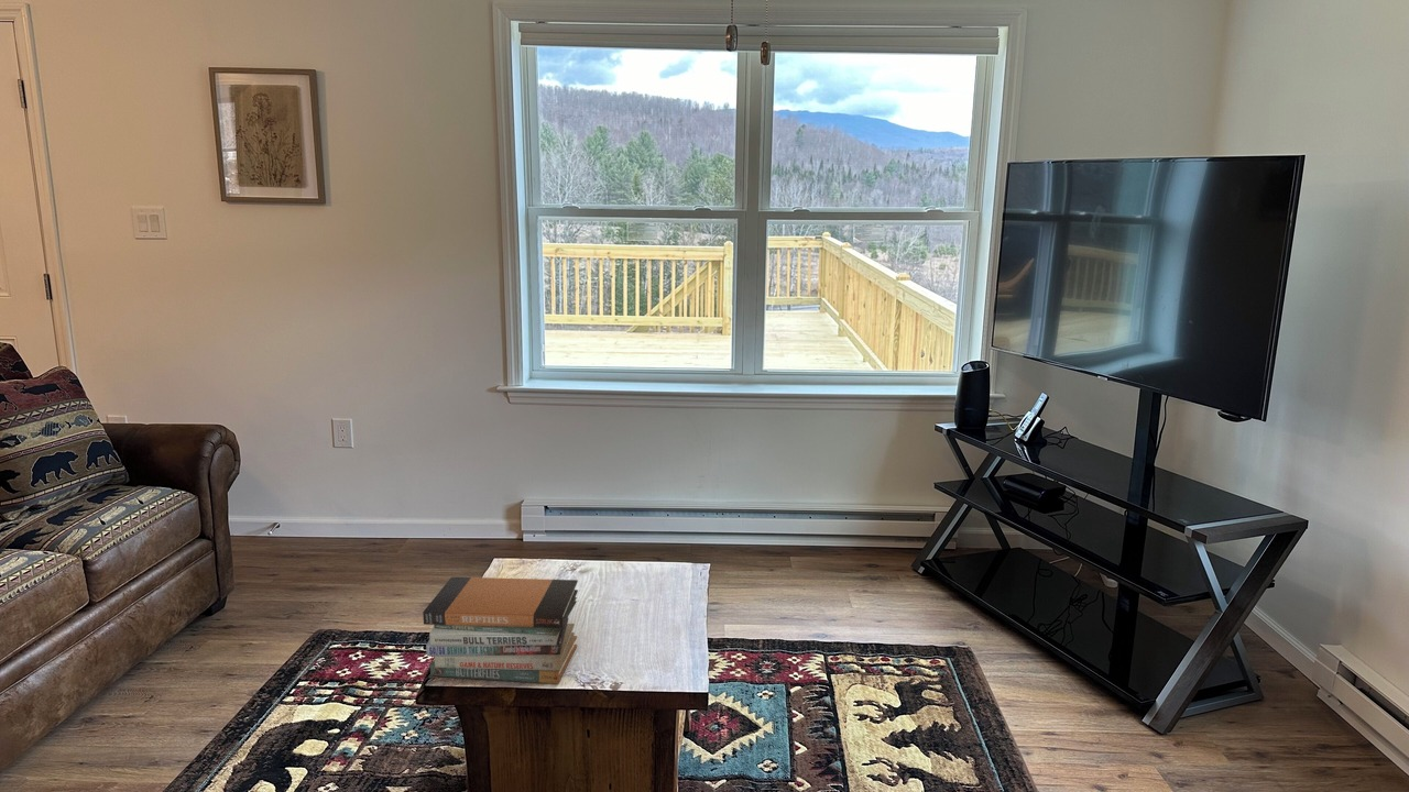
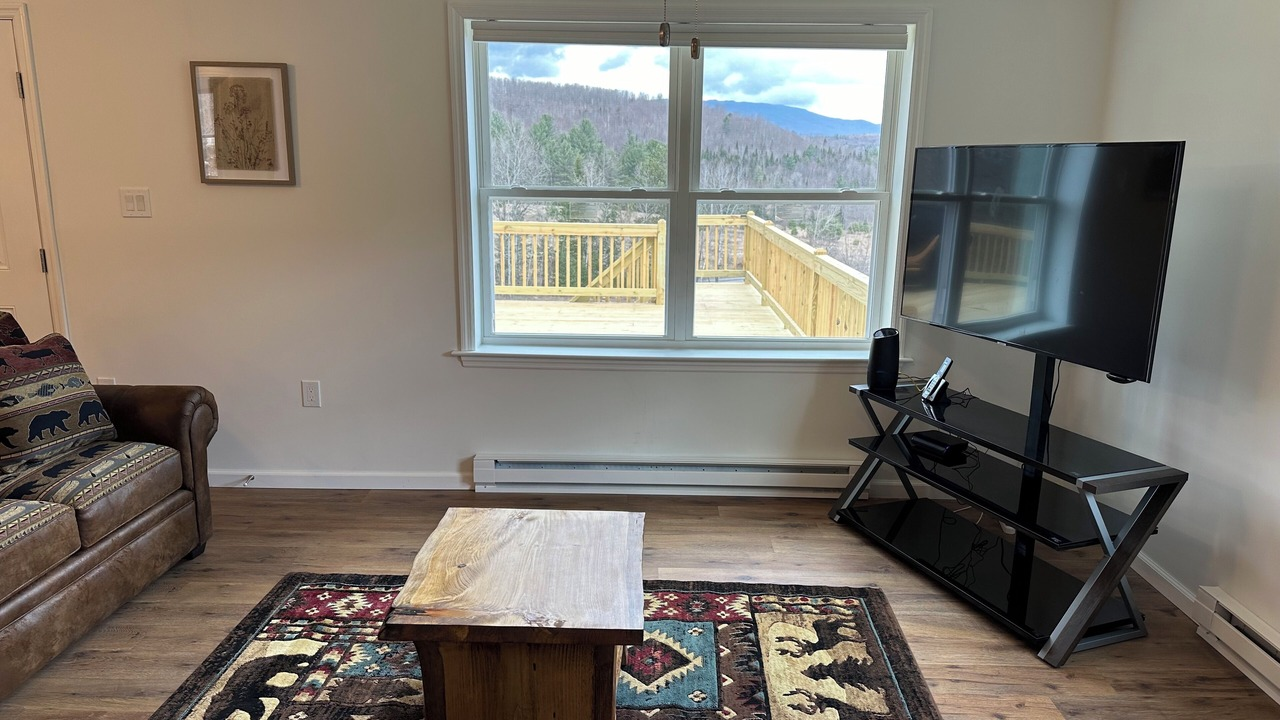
- book stack [422,576,579,685]
